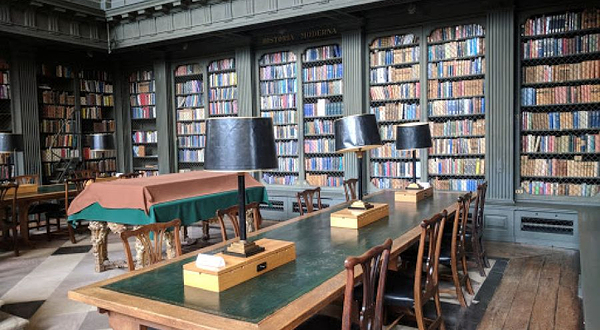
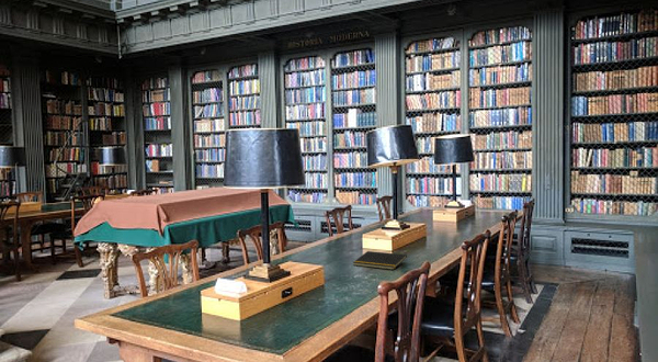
+ notepad [352,250,408,271]
